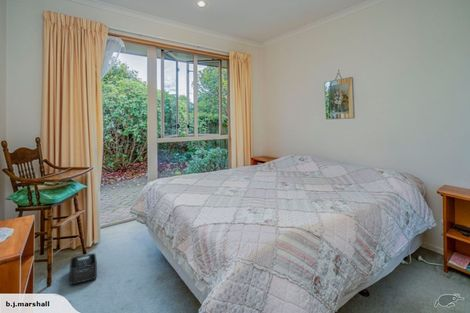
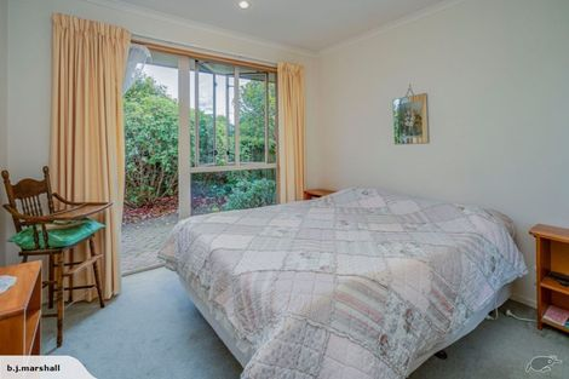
- storage bin [69,252,98,285]
